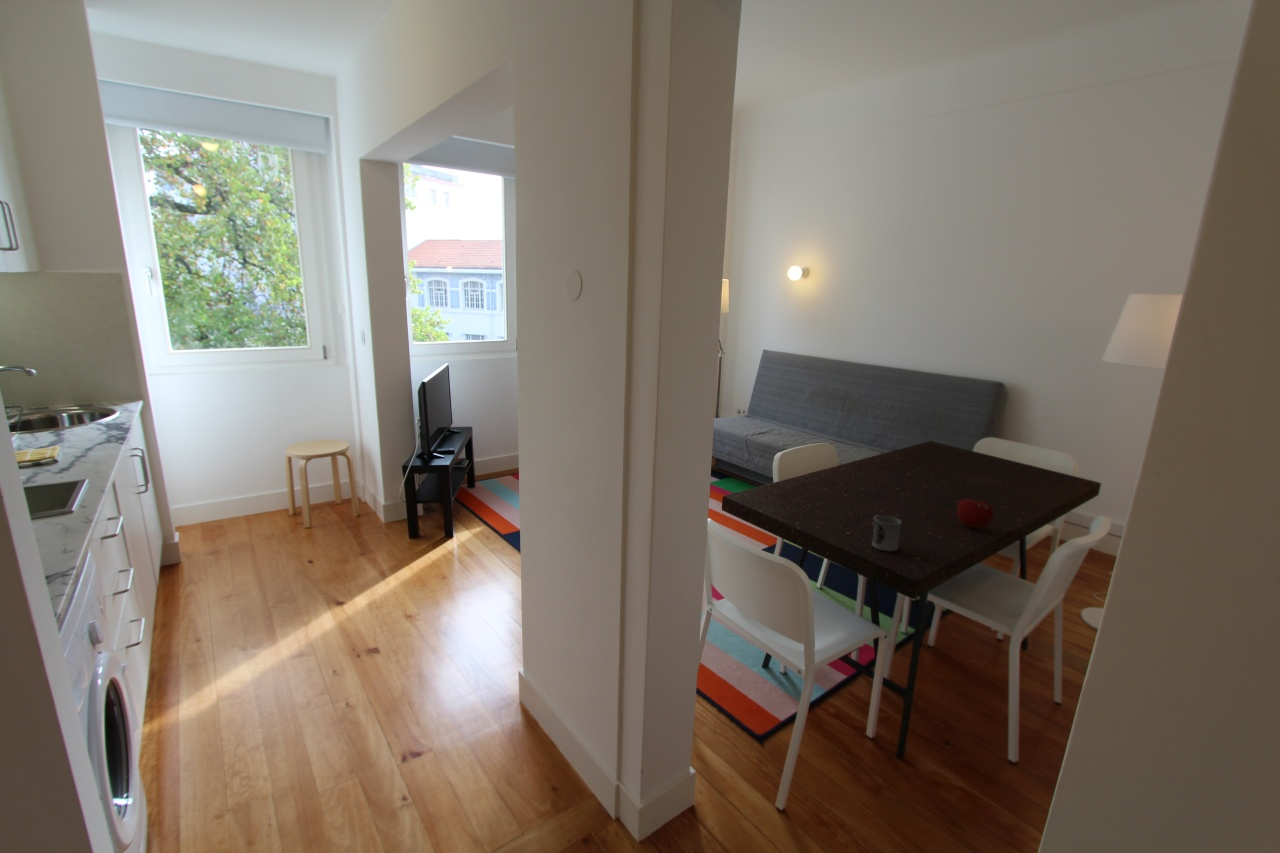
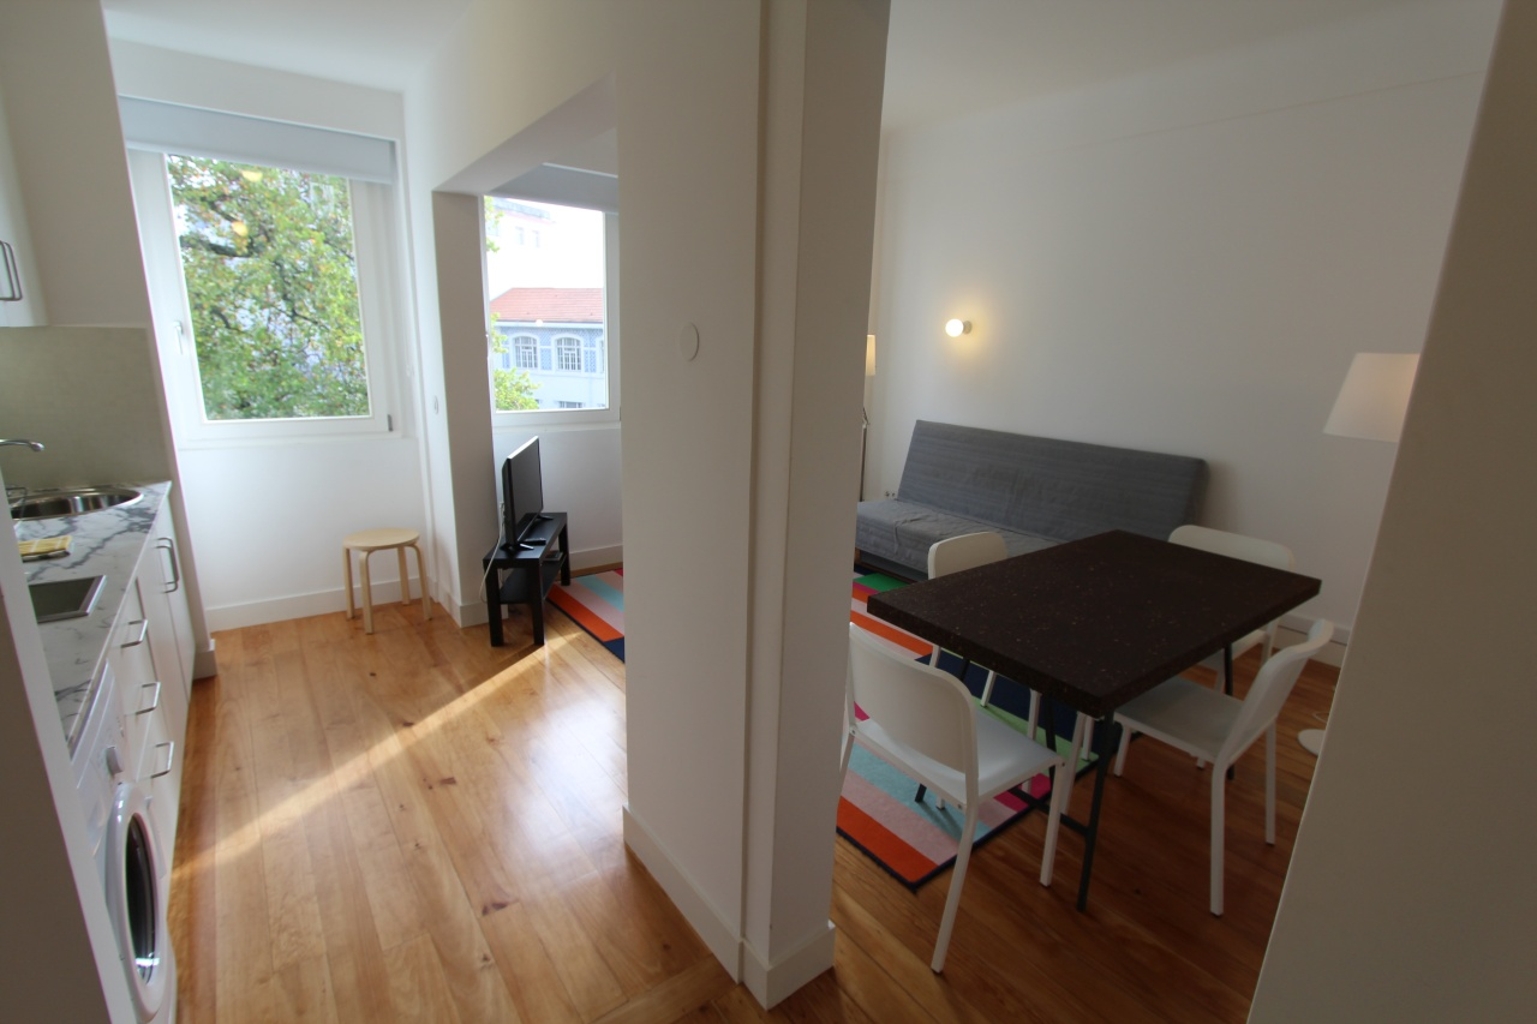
- cup [871,514,903,552]
- fruit [956,495,995,529]
